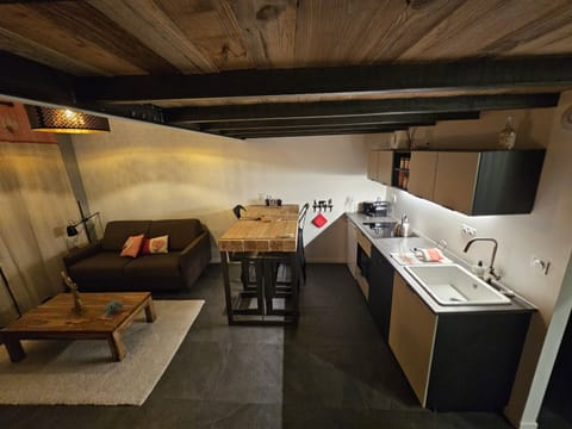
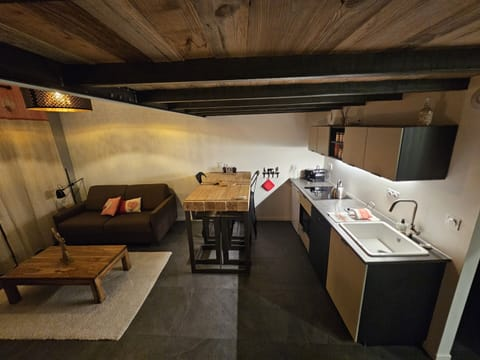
- succulent plant [95,299,131,322]
